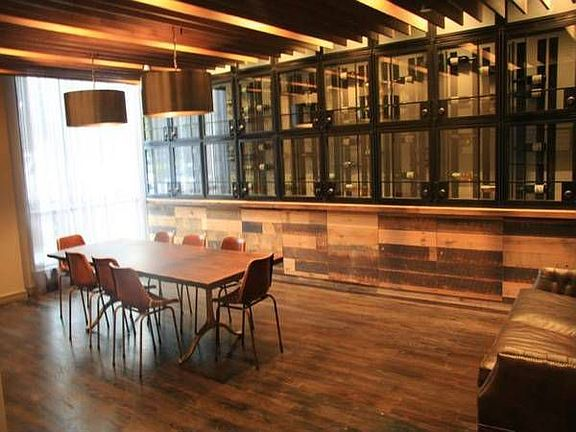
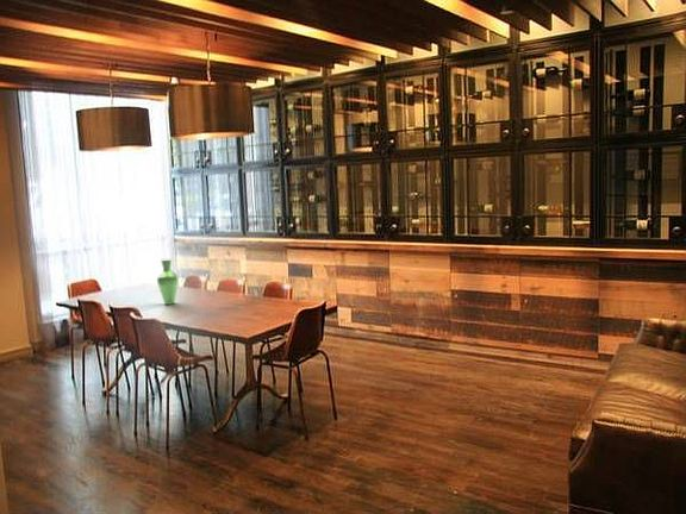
+ vase [156,257,180,306]
